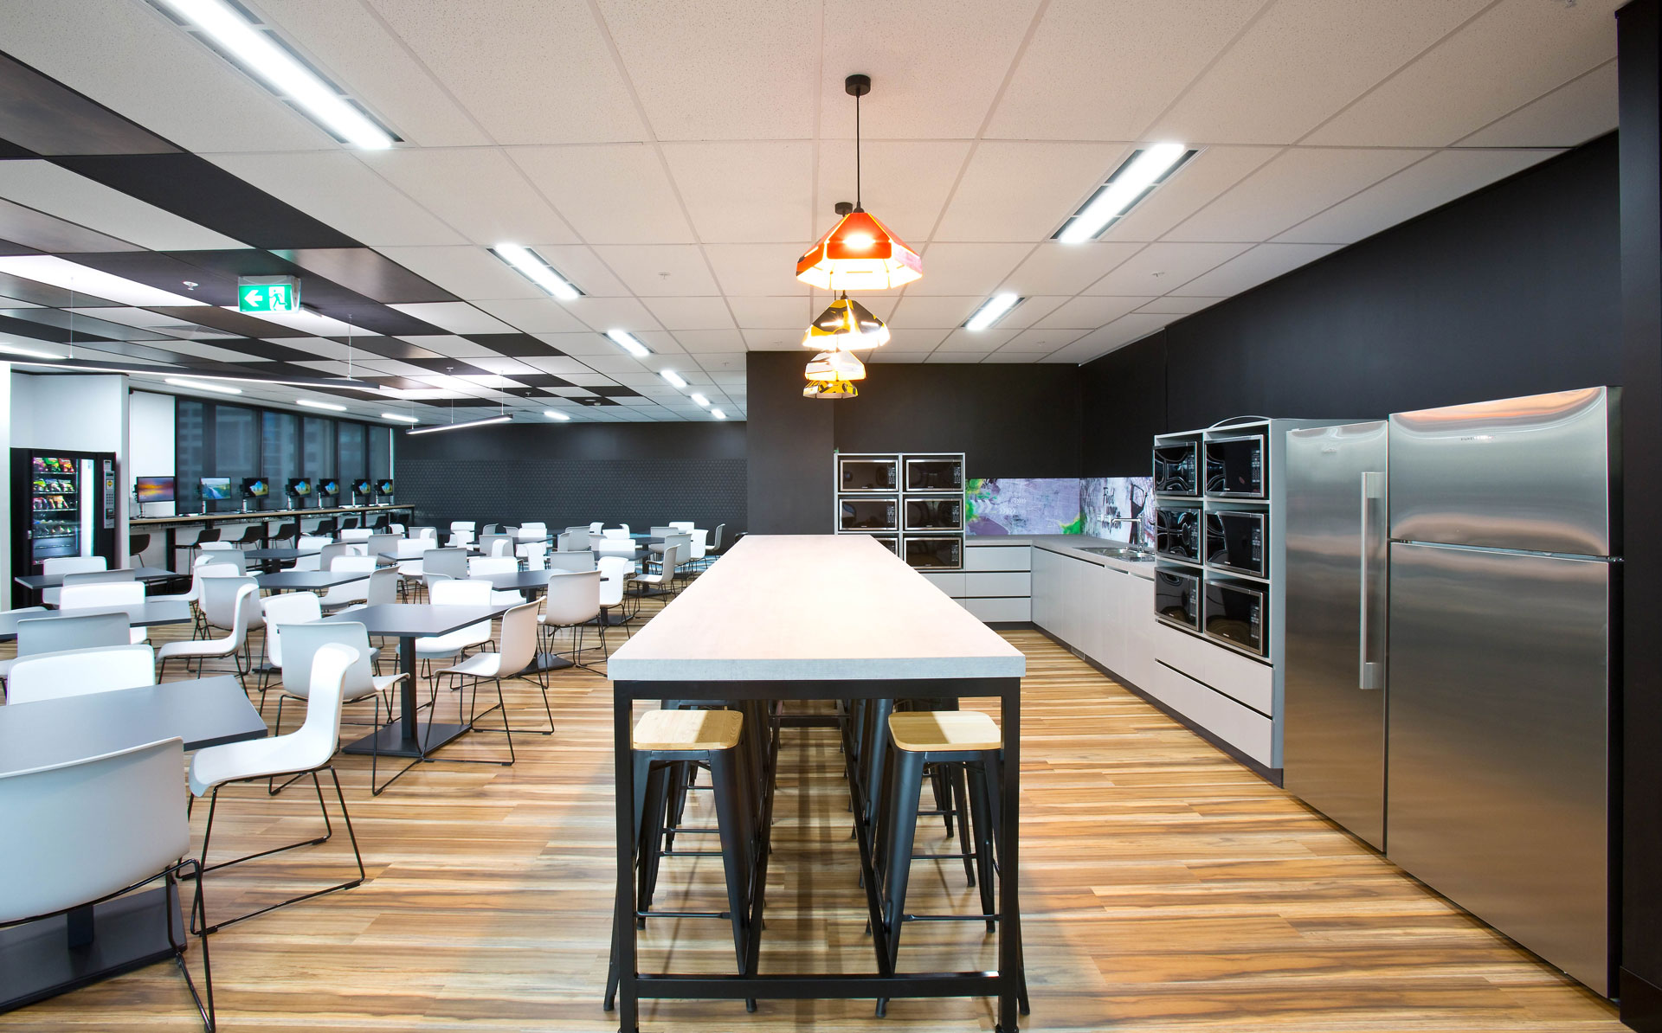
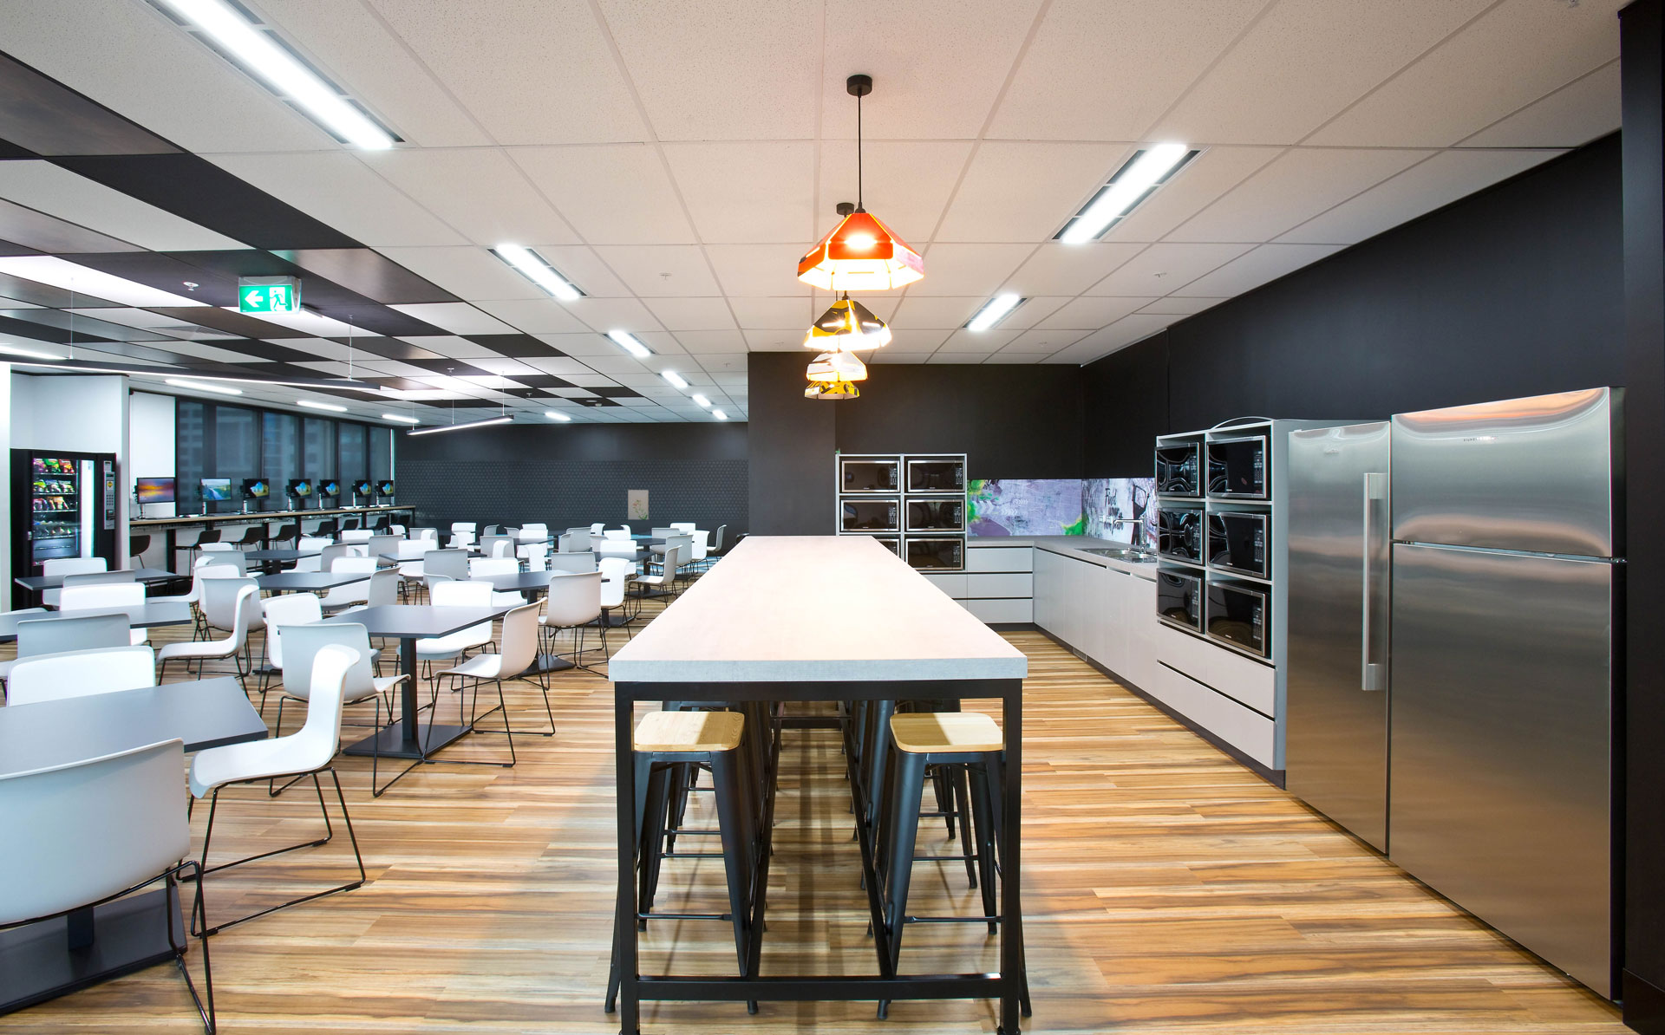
+ wall art [627,489,650,520]
